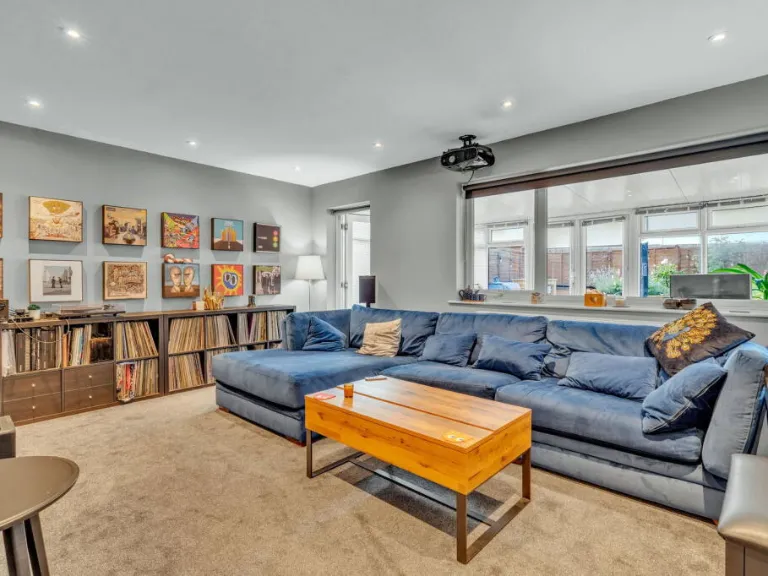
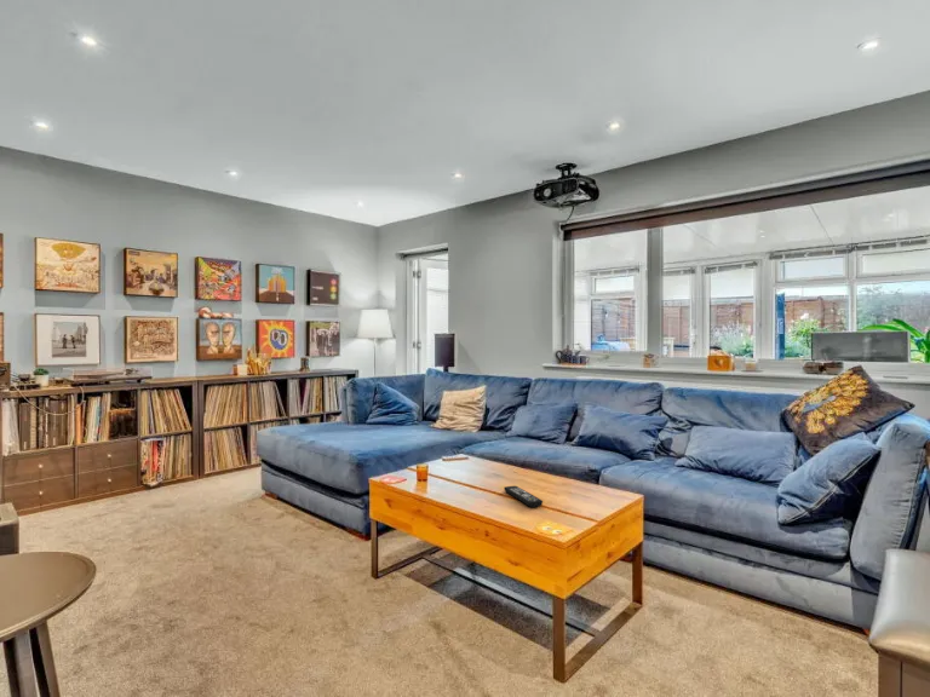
+ remote control [503,485,544,508]
